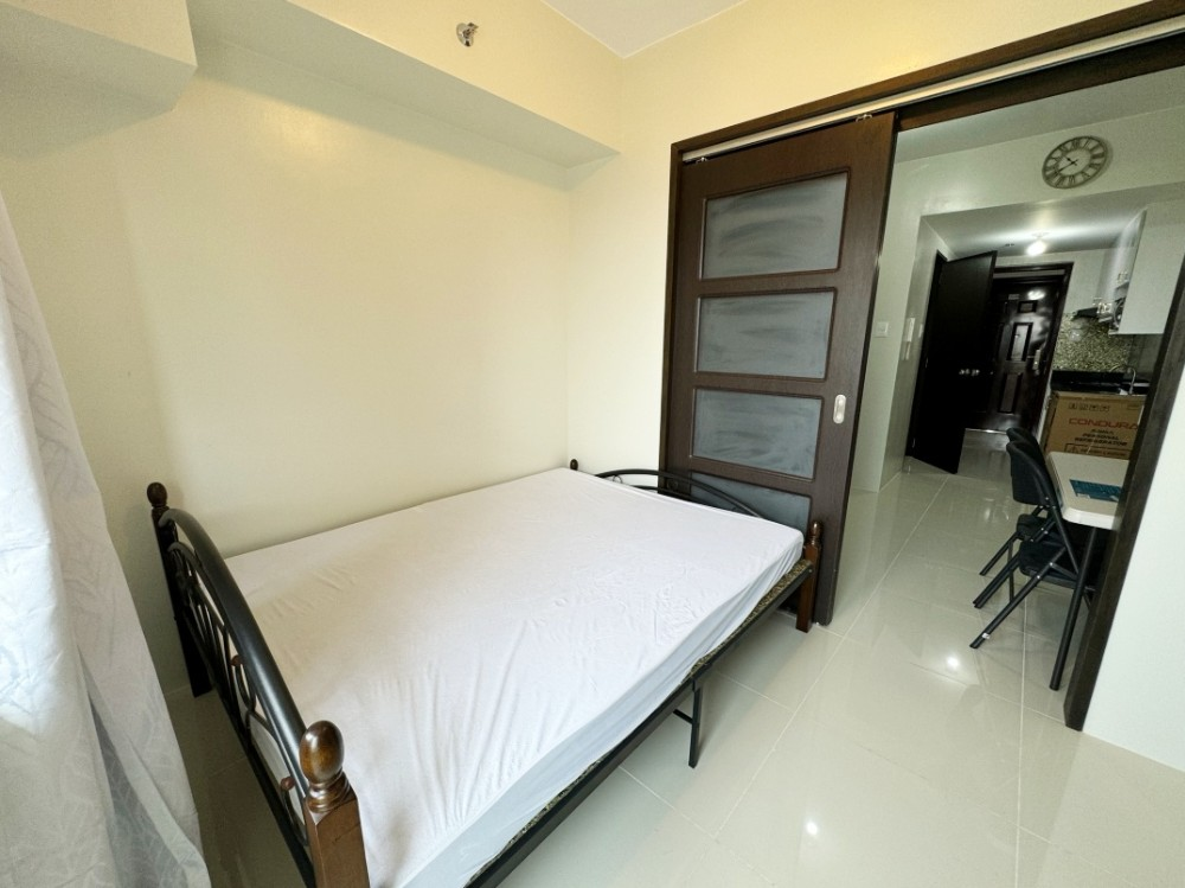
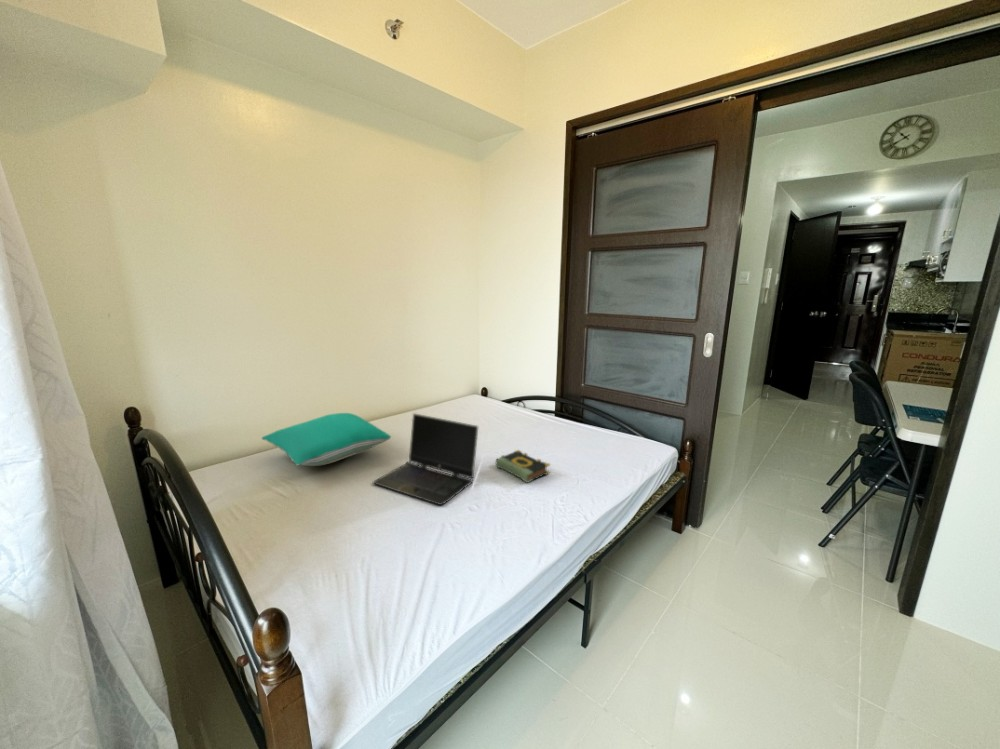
+ book [495,449,551,484]
+ pillow [261,412,392,467]
+ laptop computer [371,412,479,506]
